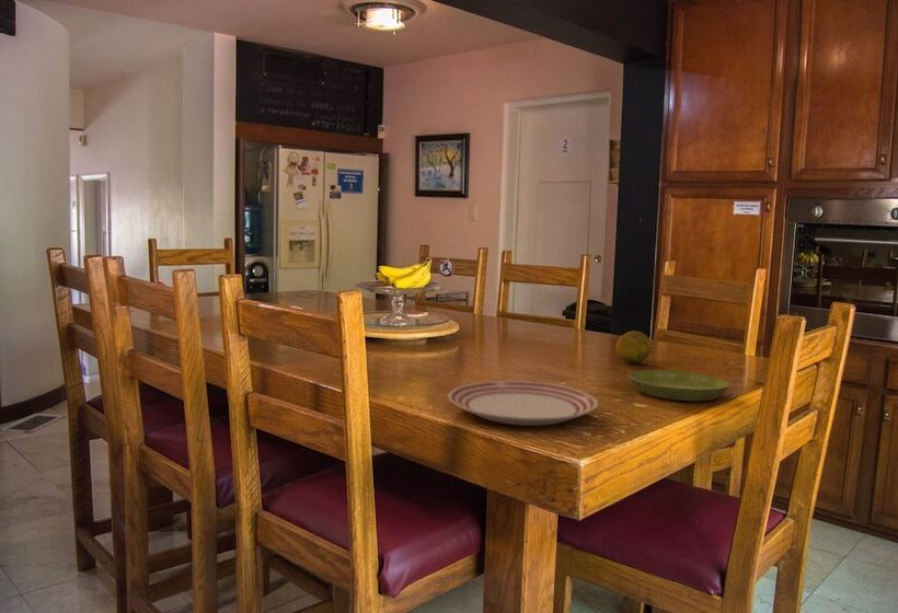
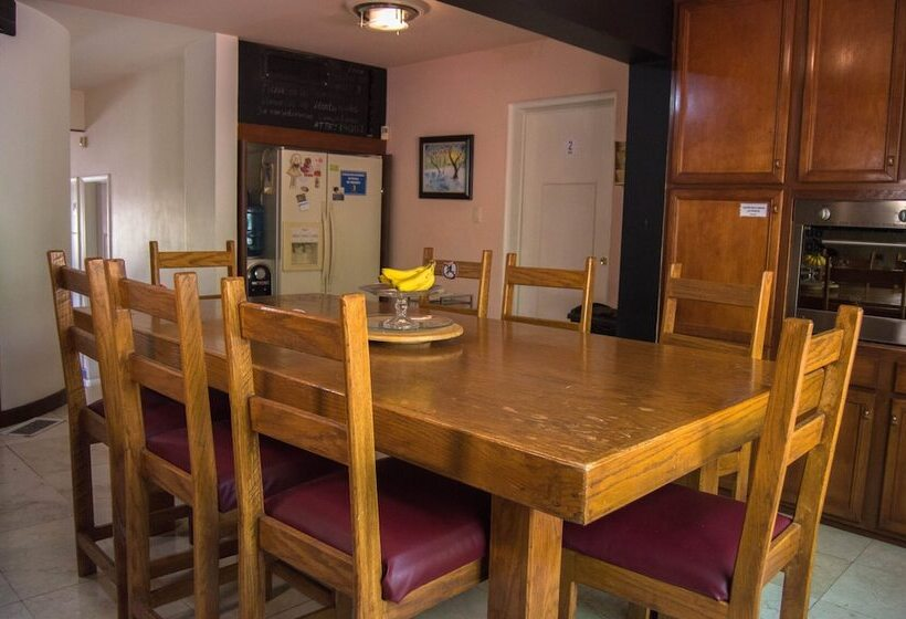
- saucer [628,369,732,402]
- dinner plate [448,380,599,427]
- fruit [615,329,653,365]
